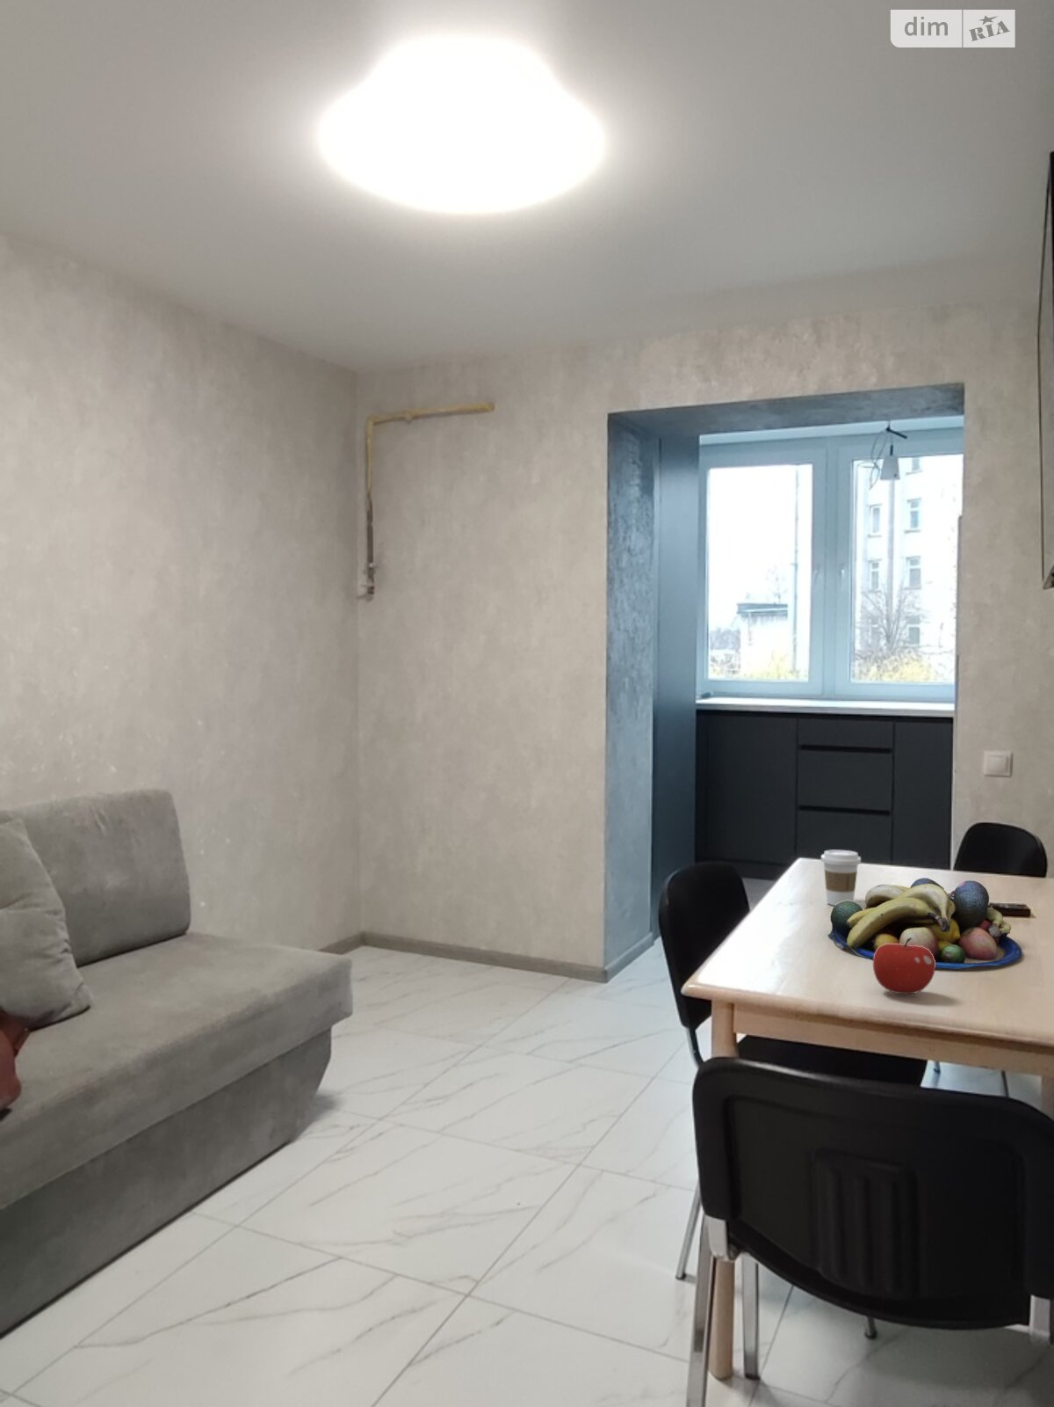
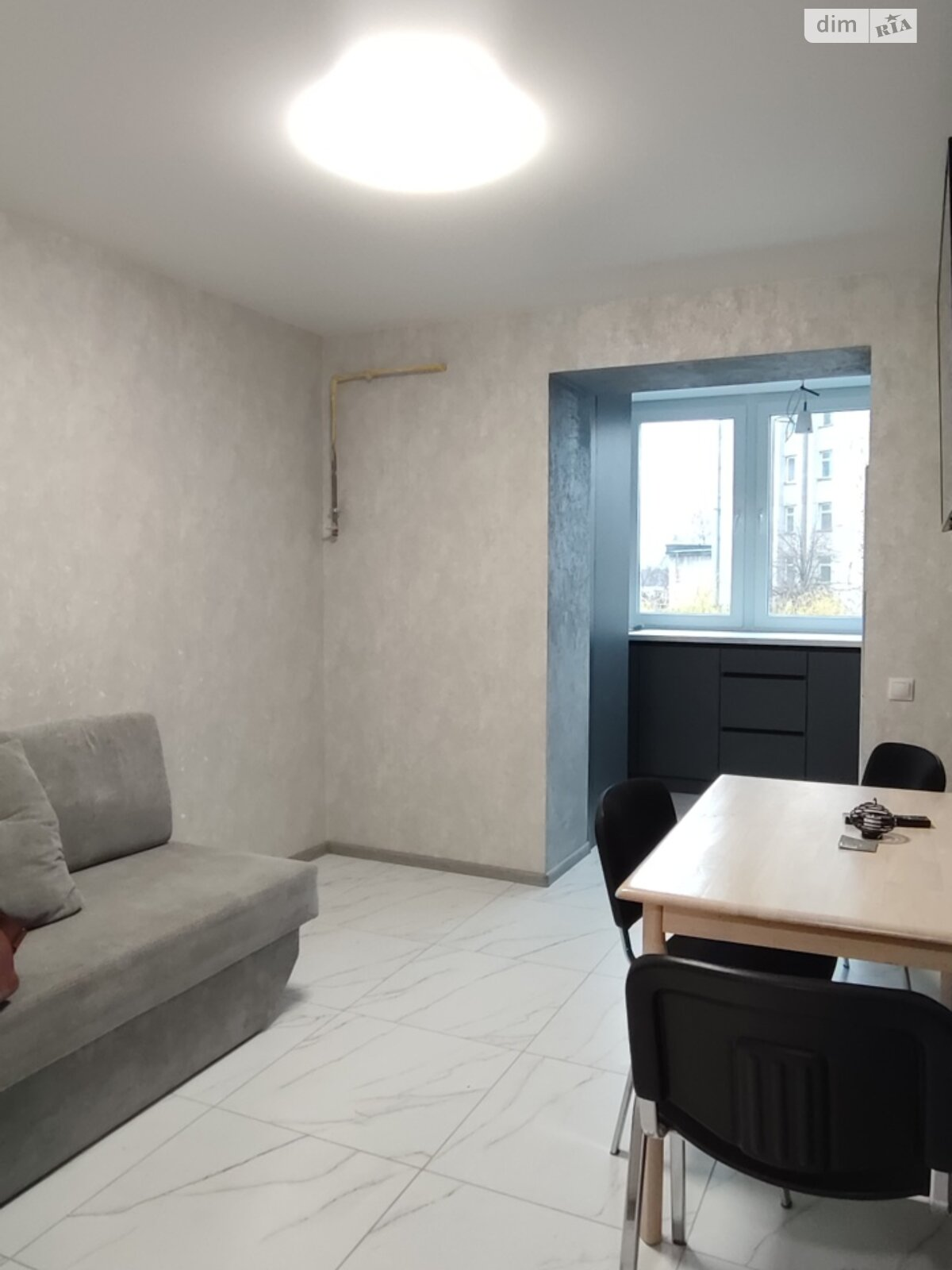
- fruit bowl [827,876,1022,970]
- fruit [872,937,937,995]
- coffee cup [820,850,861,906]
